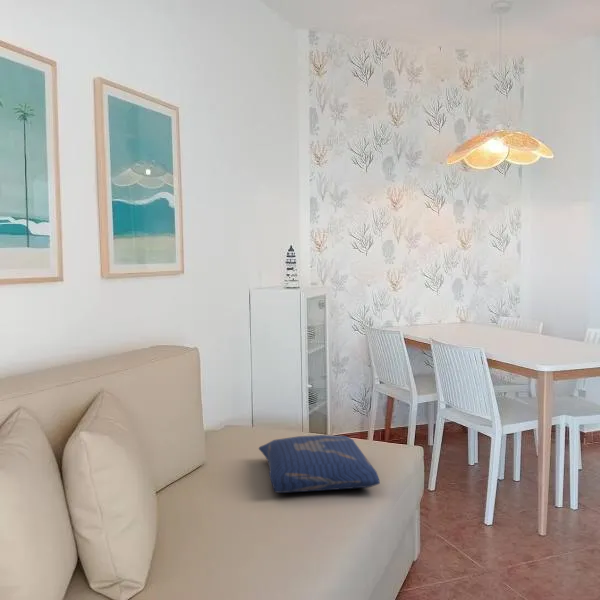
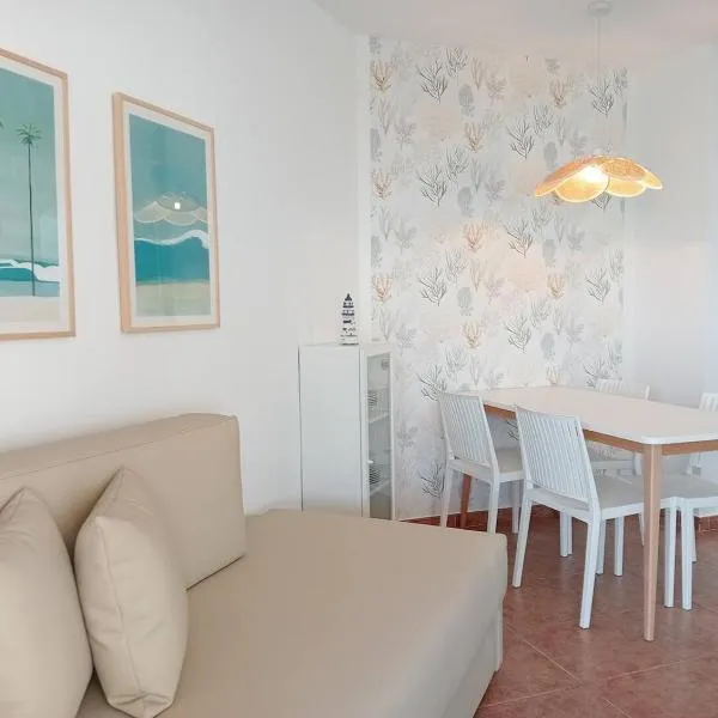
- cushion [258,434,381,494]
